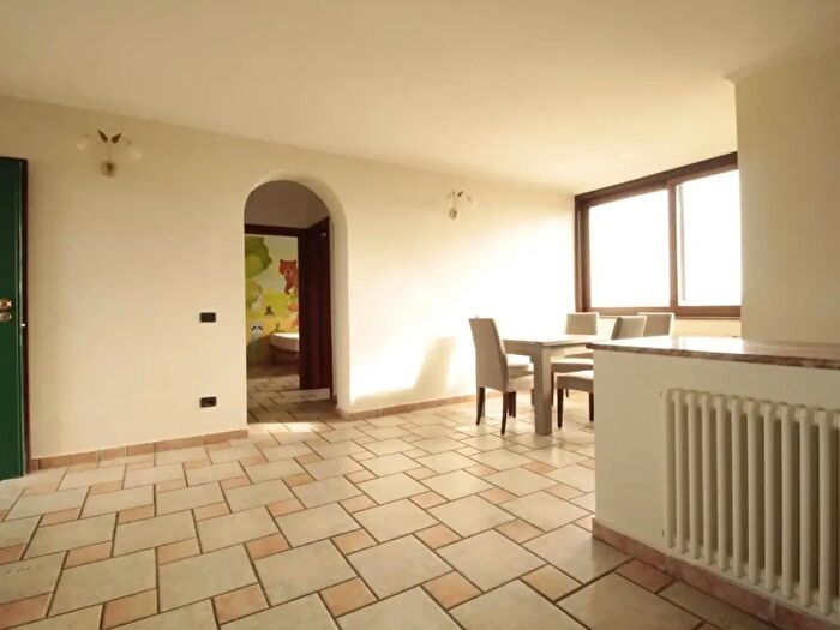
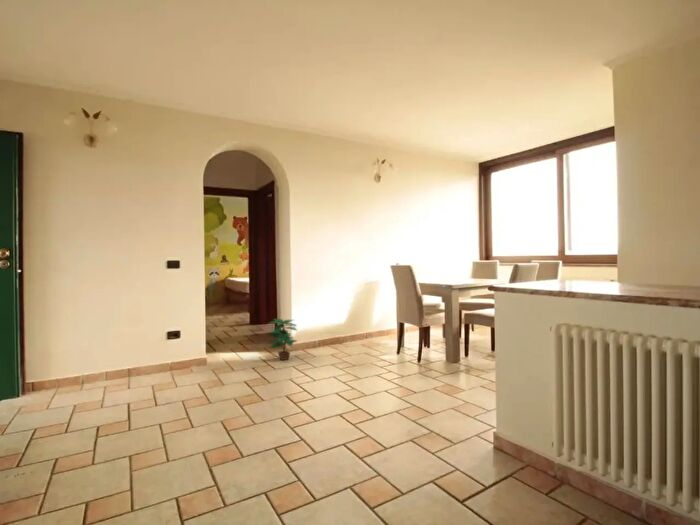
+ potted plant [267,318,298,361]
